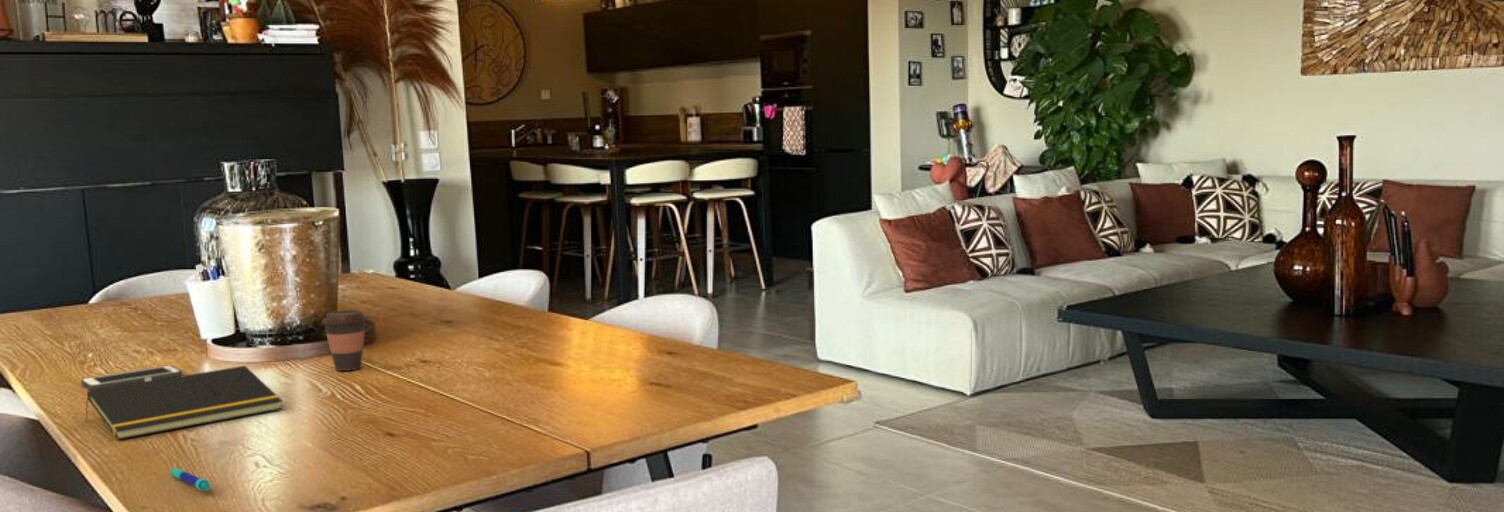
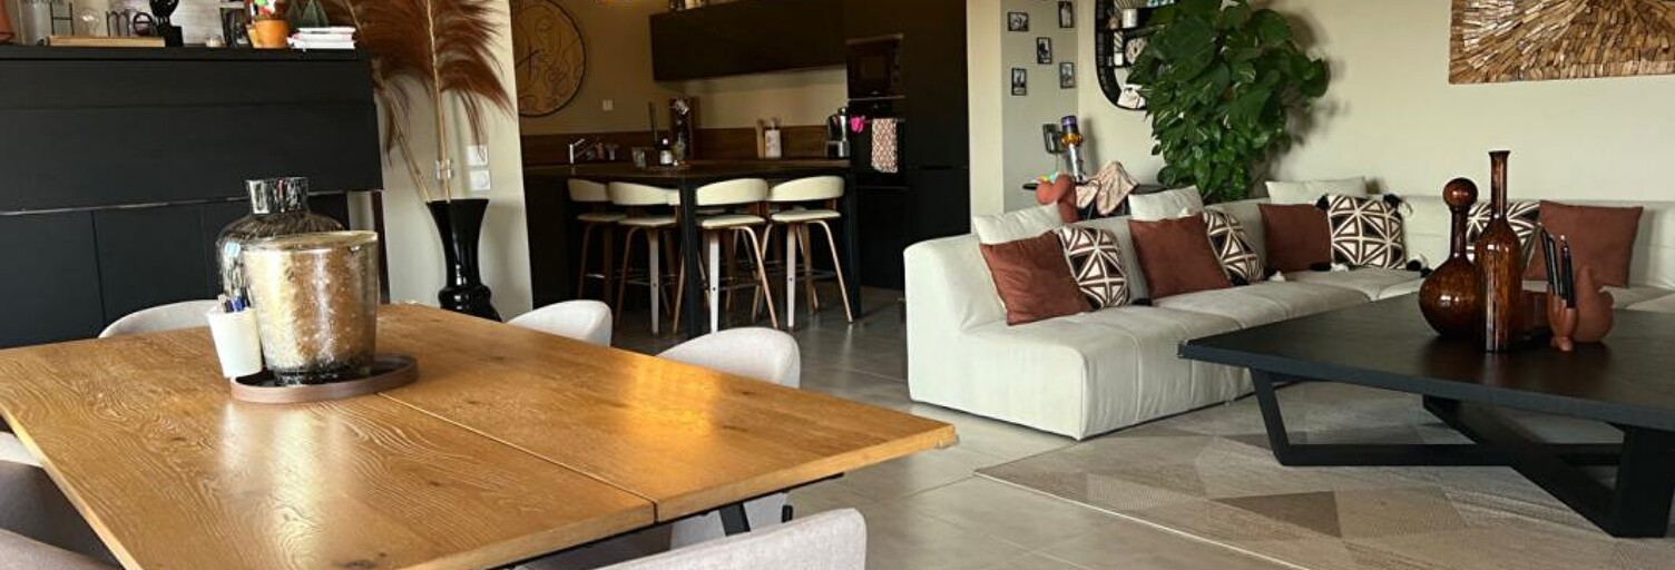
- coffee cup [320,309,369,372]
- pen [169,467,212,492]
- notepad [84,365,284,441]
- cell phone [80,364,183,391]
